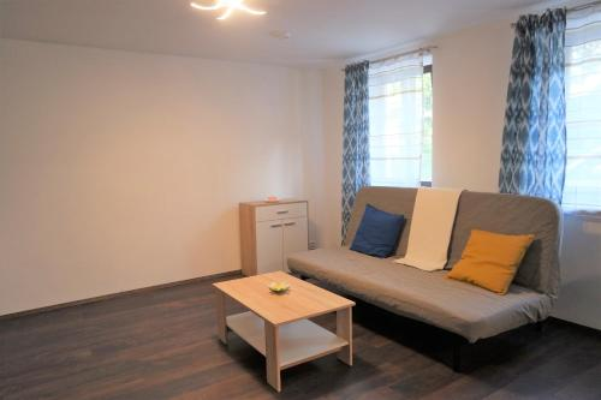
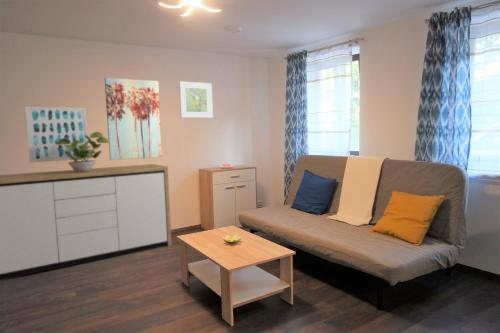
+ potted plant [57,131,109,172]
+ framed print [178,80,214,119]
+ sideboard [0,163,173,281]
+ wall art [24,106,90,164]
+ wall art [104,77,163,161]
